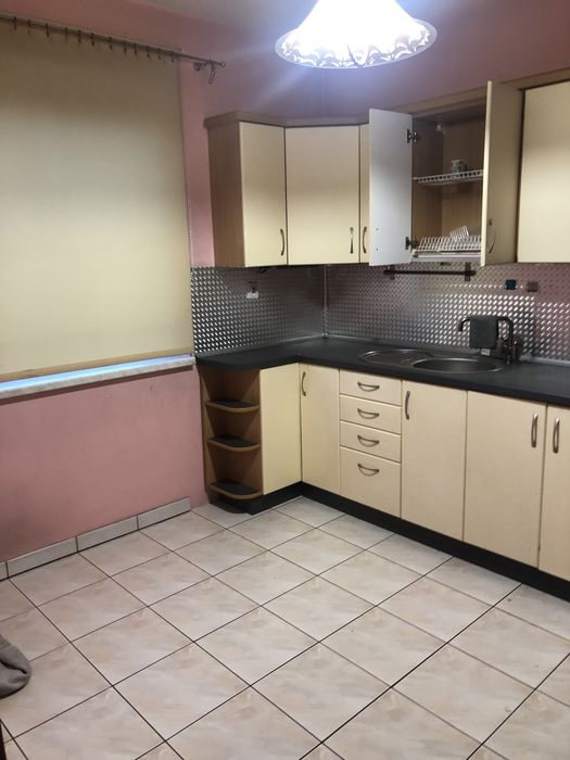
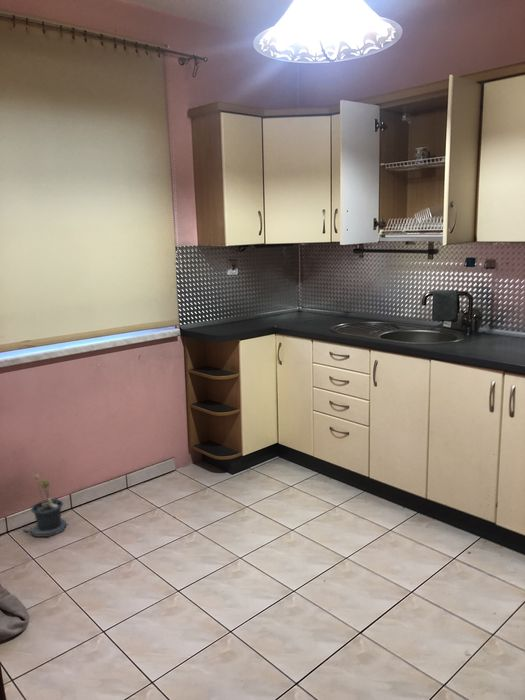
+ potted plant [22,473,69,538]
